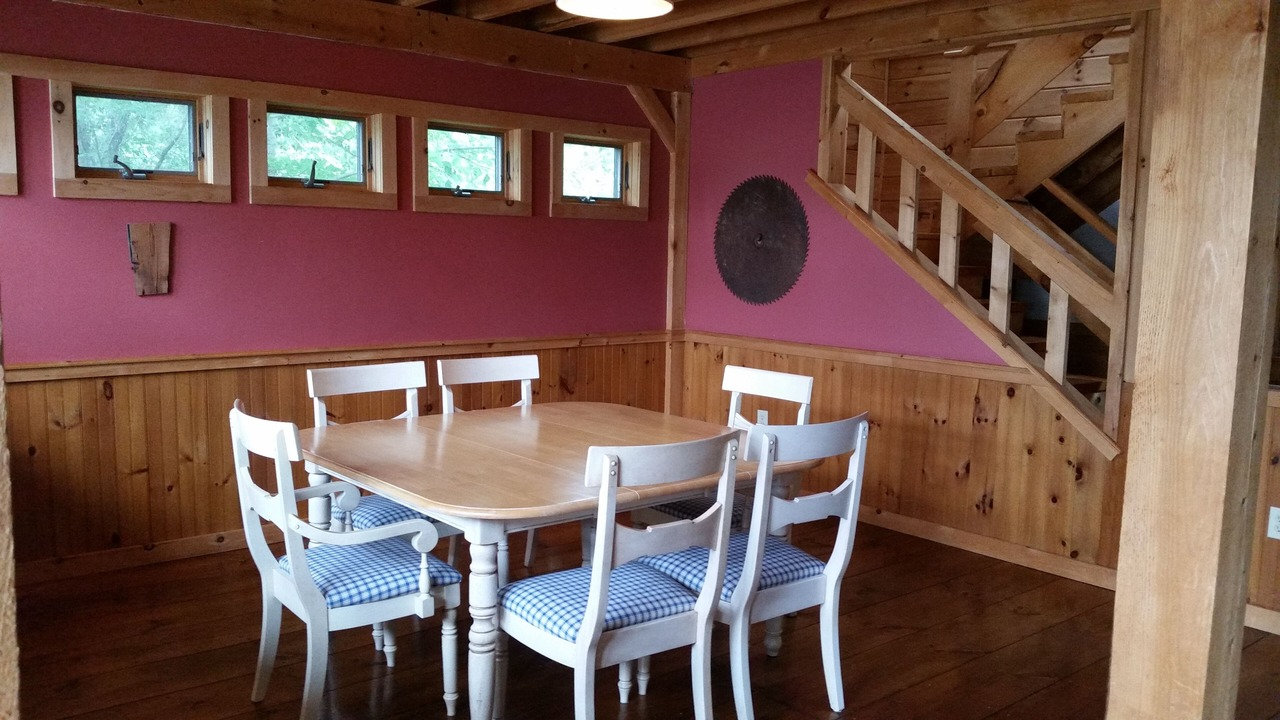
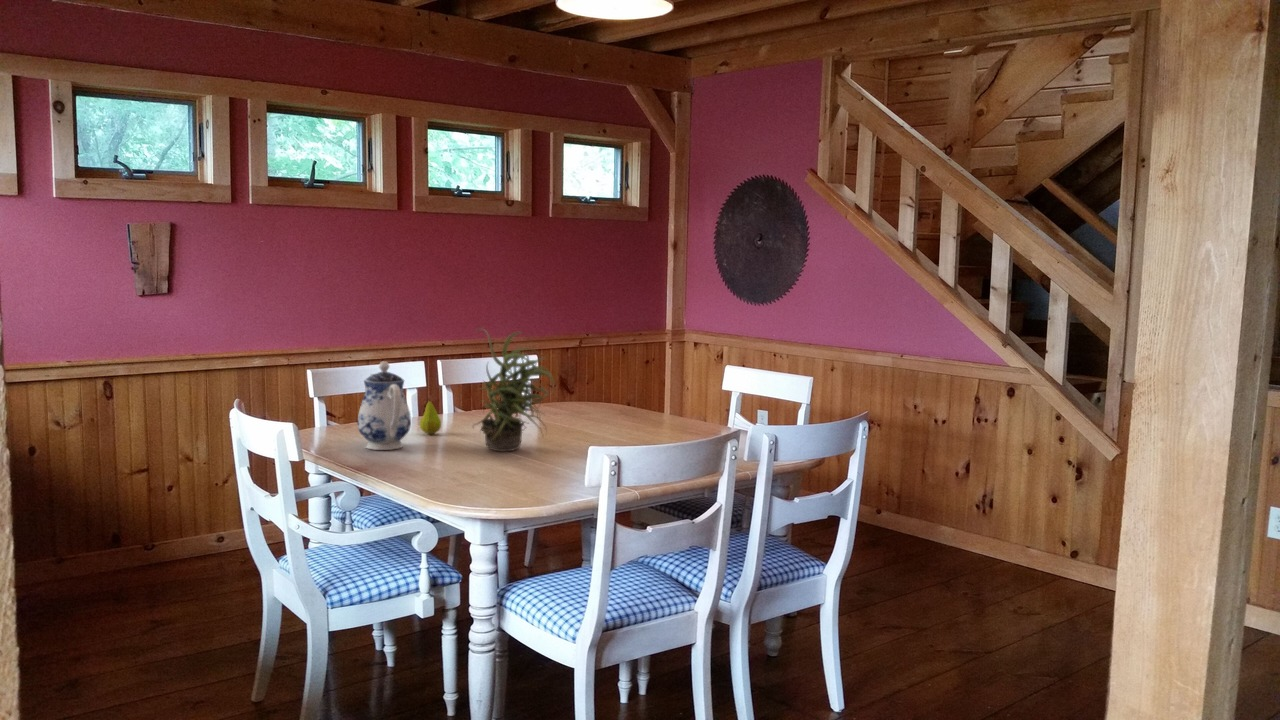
+ potted plant [471,327,555,452]
+ teapot [356,360,412,451]
+ fruit [419,395,442,435]
